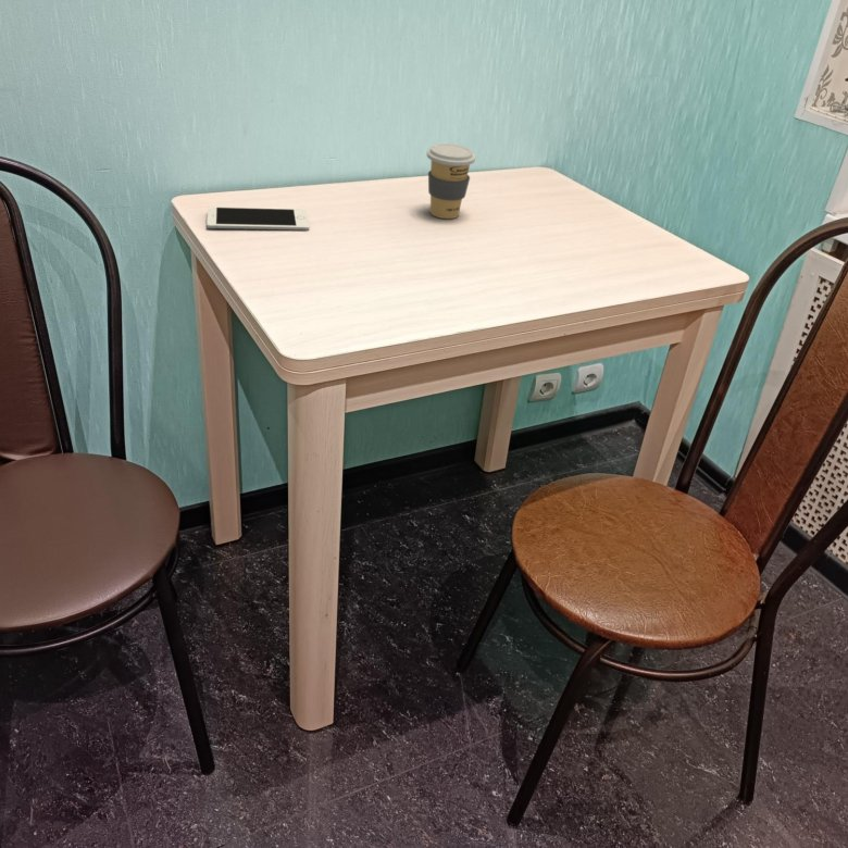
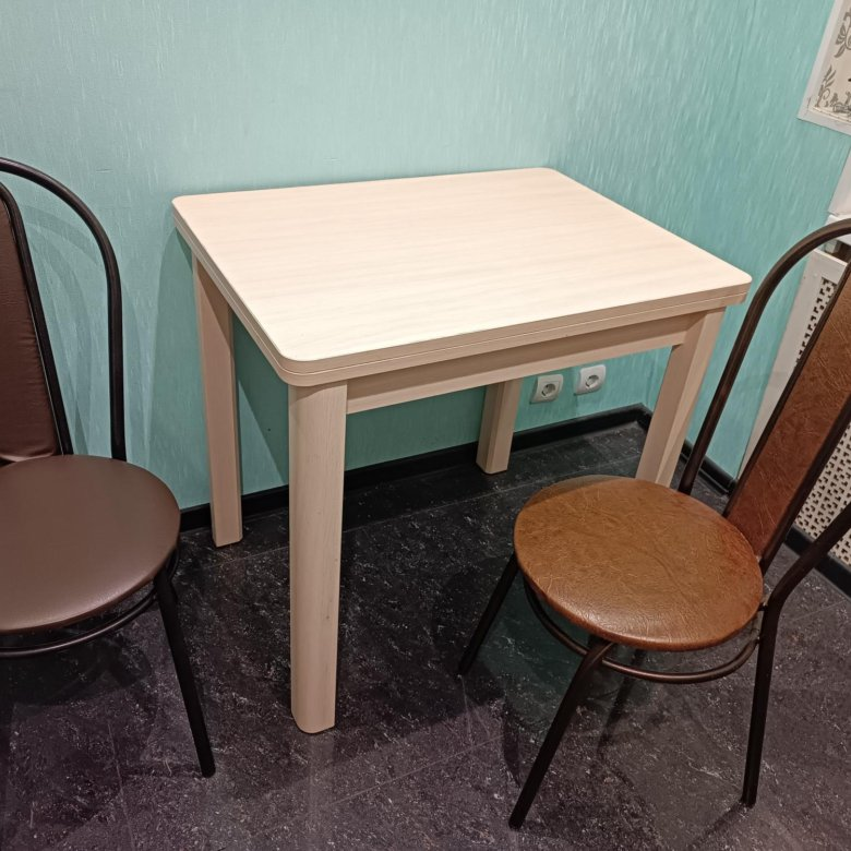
- coffee cup [426,142,476,220]
- cell phone [205,205,310,232]
